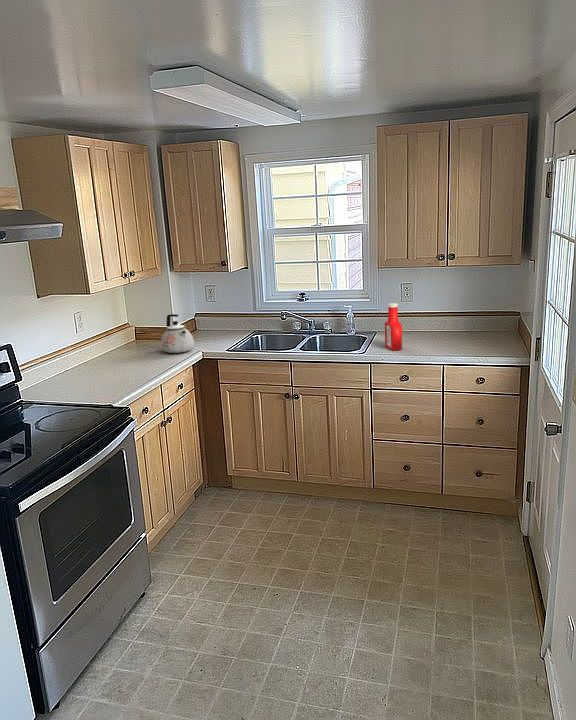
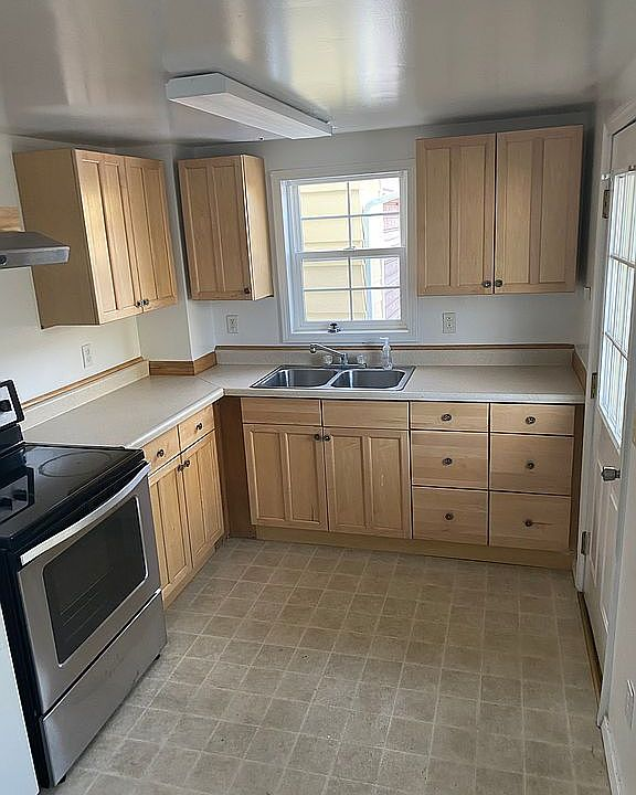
- kettle [160,313,195,354]
- soap bottle [384,302,403,352]
